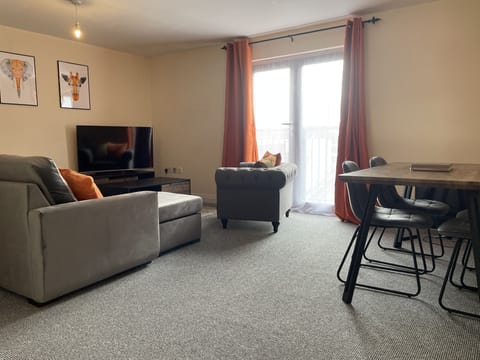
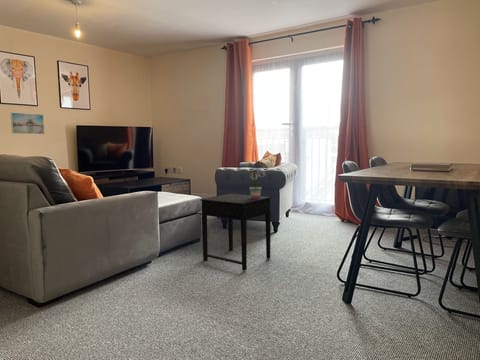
+ side table [199,193,272,272]
+ potted plant [248,161,267,199]
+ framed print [10,112,45,135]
